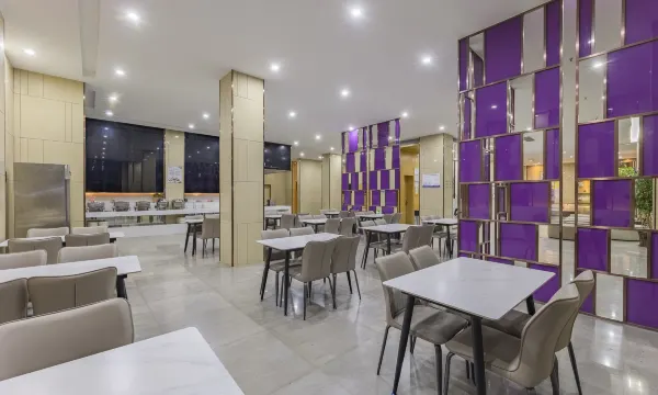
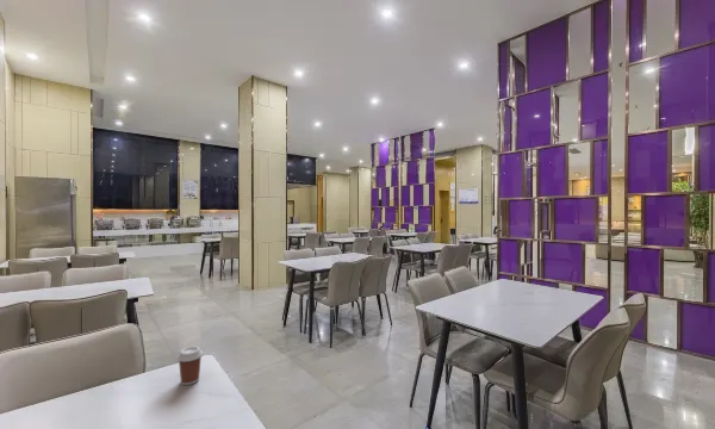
+ coffee cup [175,346,204,386]
